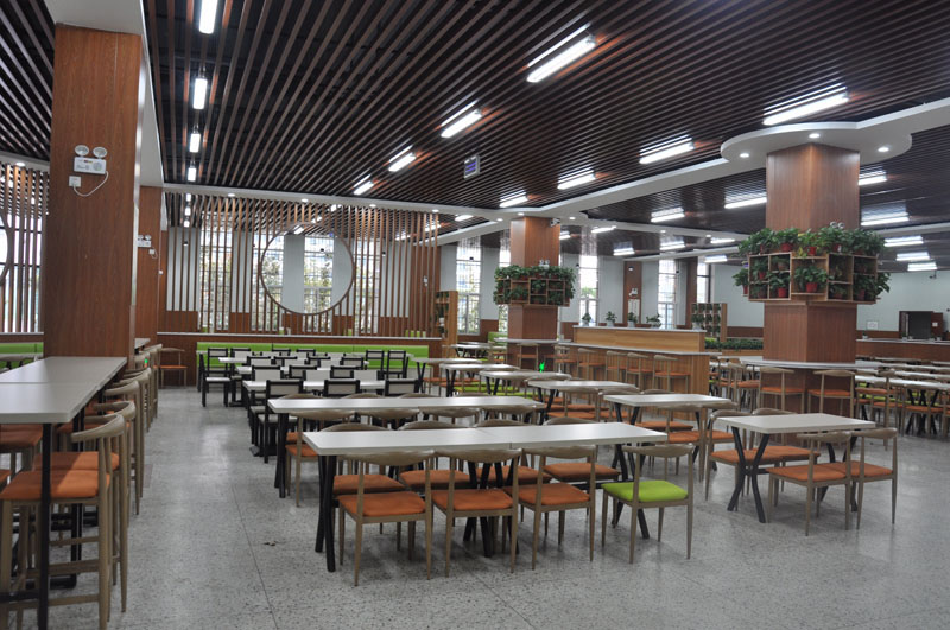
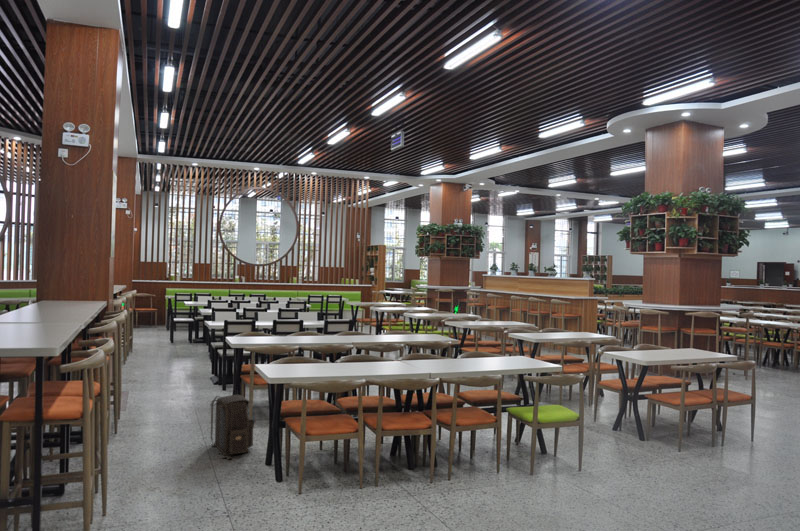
+ backpack [210,394,255,457]
